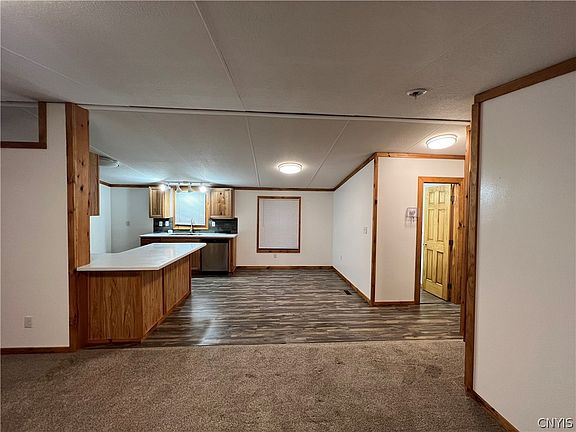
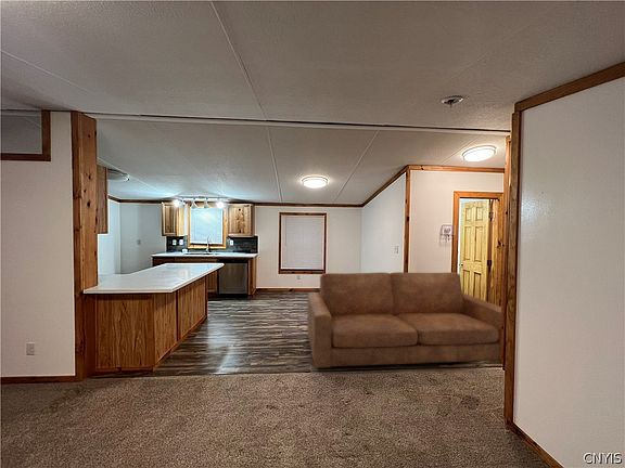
+ sofa [306,271,502,369]
